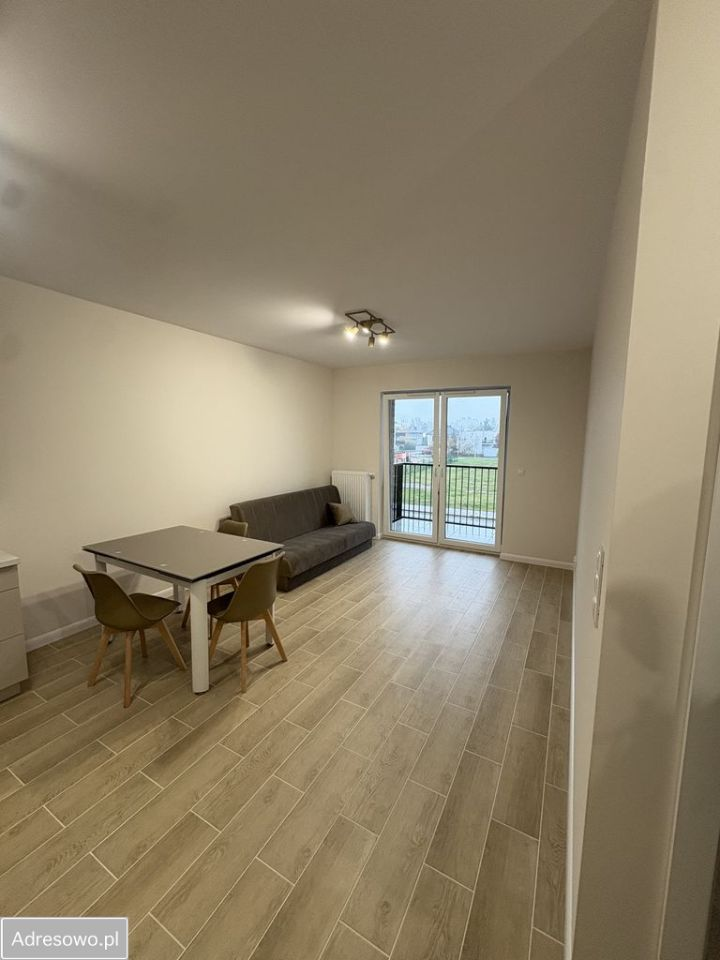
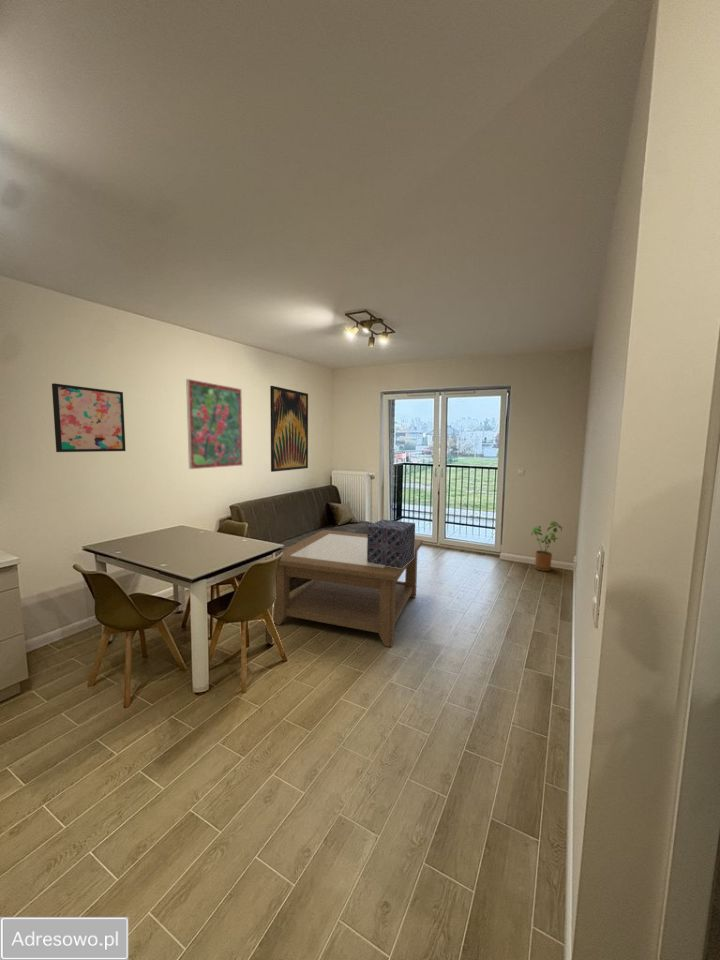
+ wall art [269,385,309,473]
+ decorative box [366,519,416,568]
+ wall art [51,382,127,453]
+ house plant [531,520,563,572]
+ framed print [185,378,244,470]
+ coffee table [273,529,424,648]
